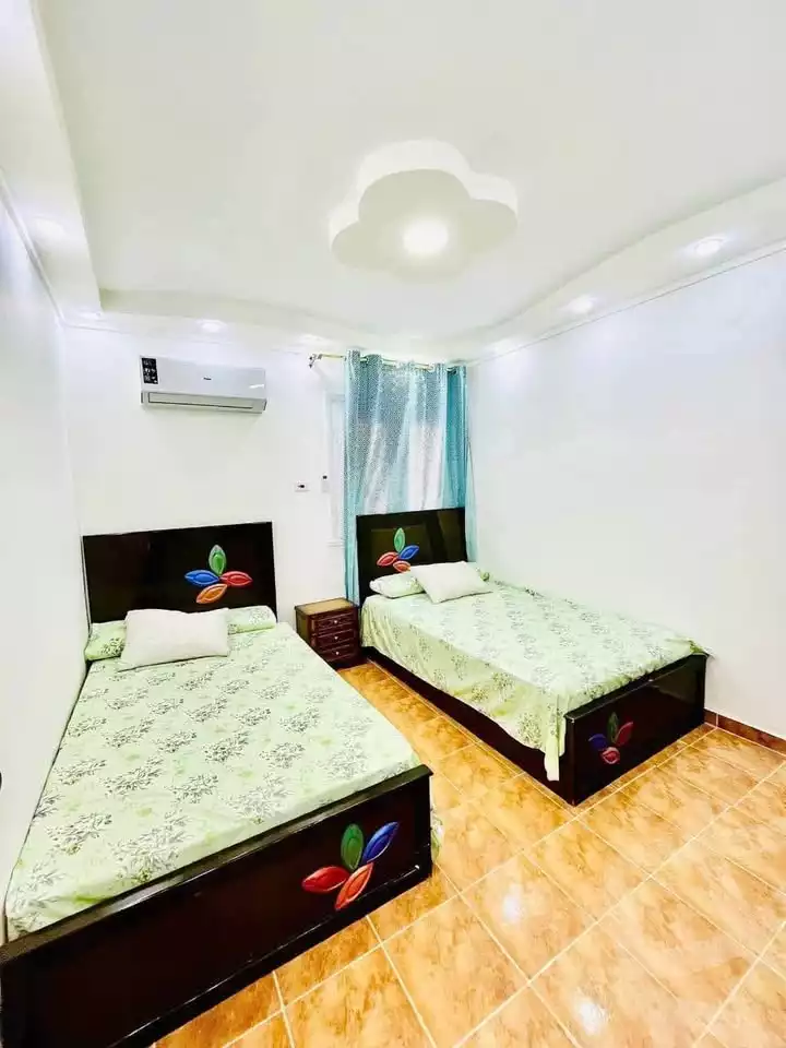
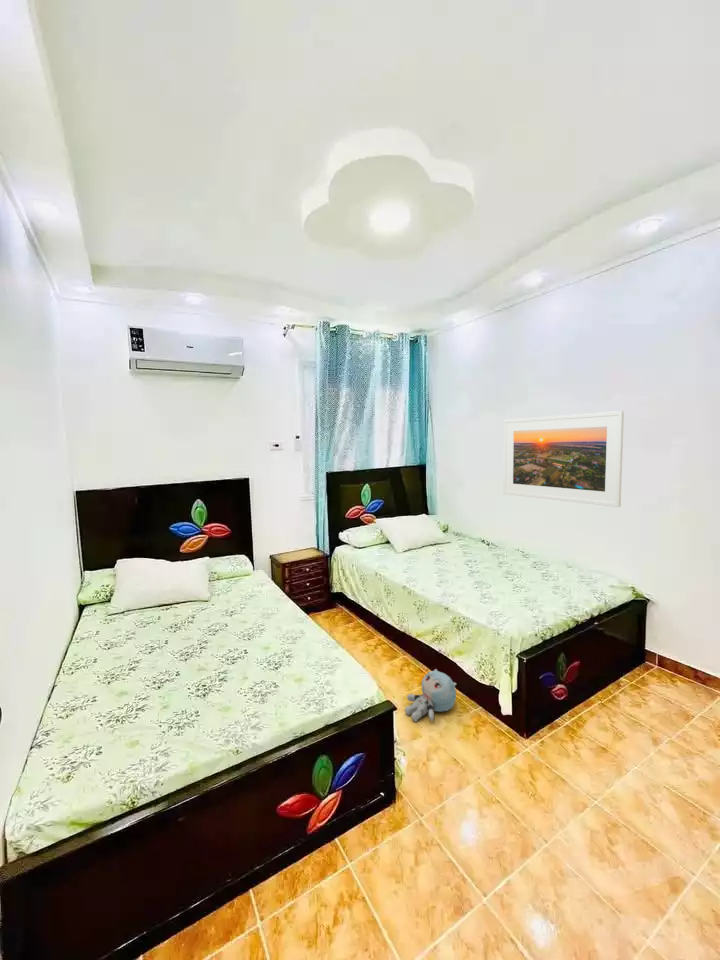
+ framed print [502,410,625,508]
+ plush toy [404,668,457,723]
